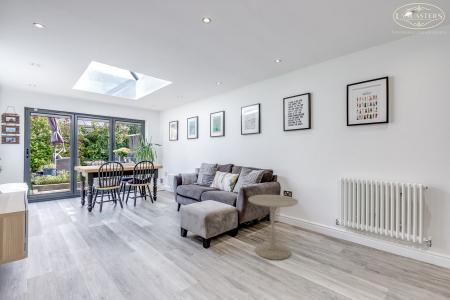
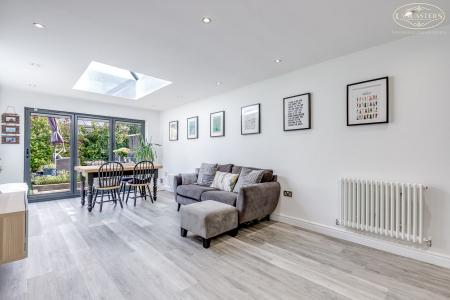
- side table [247,194,299,261]
